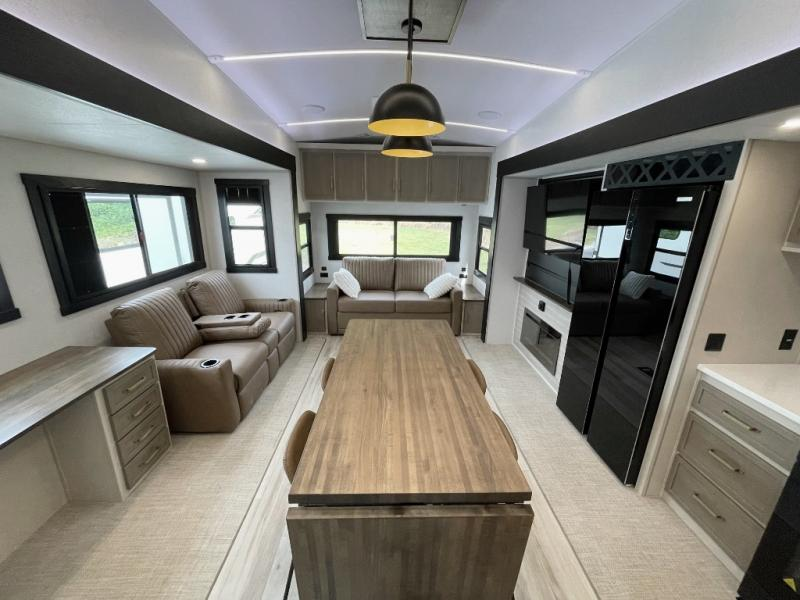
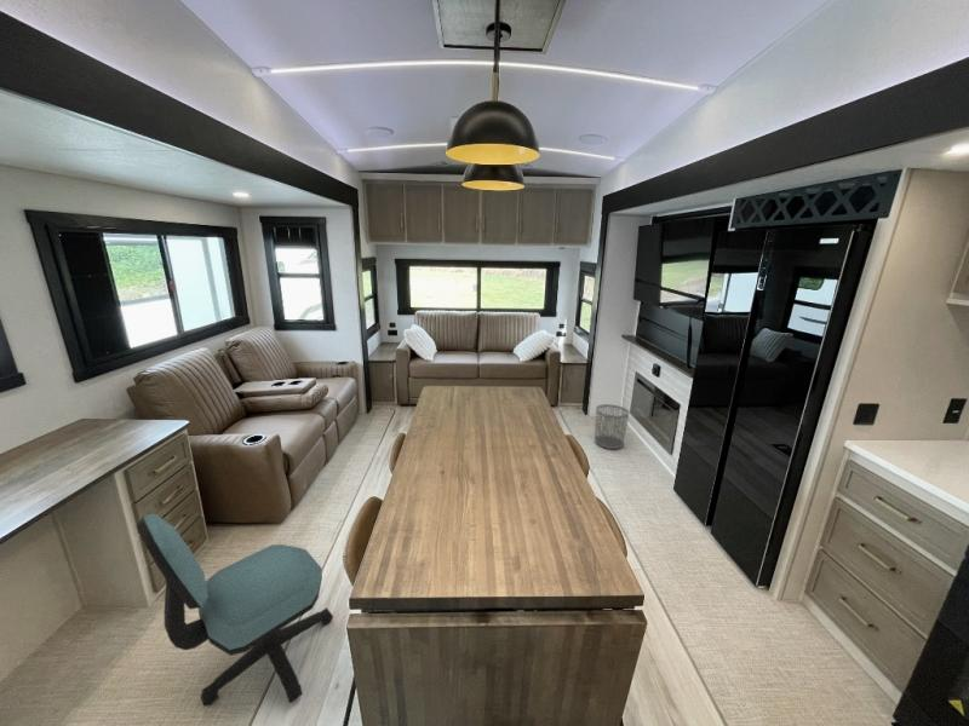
+ office chair [136,513,334,707]
+ waste bin [594,403,630,450]
